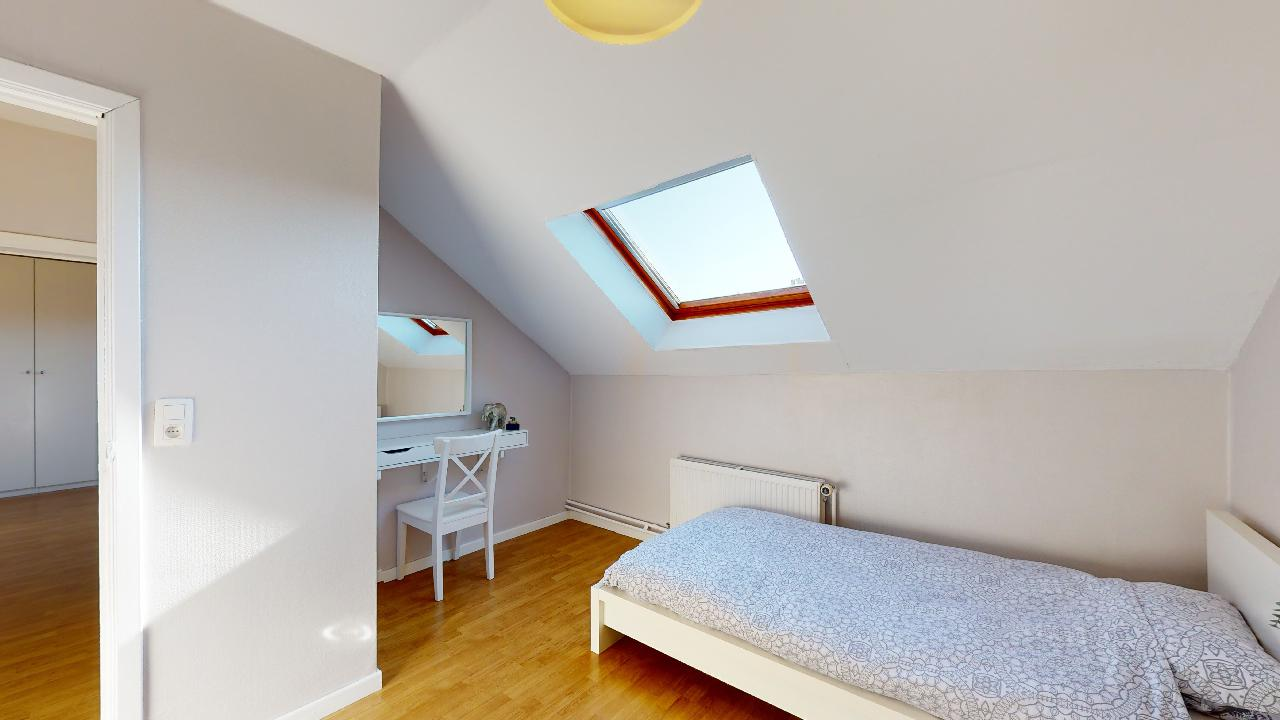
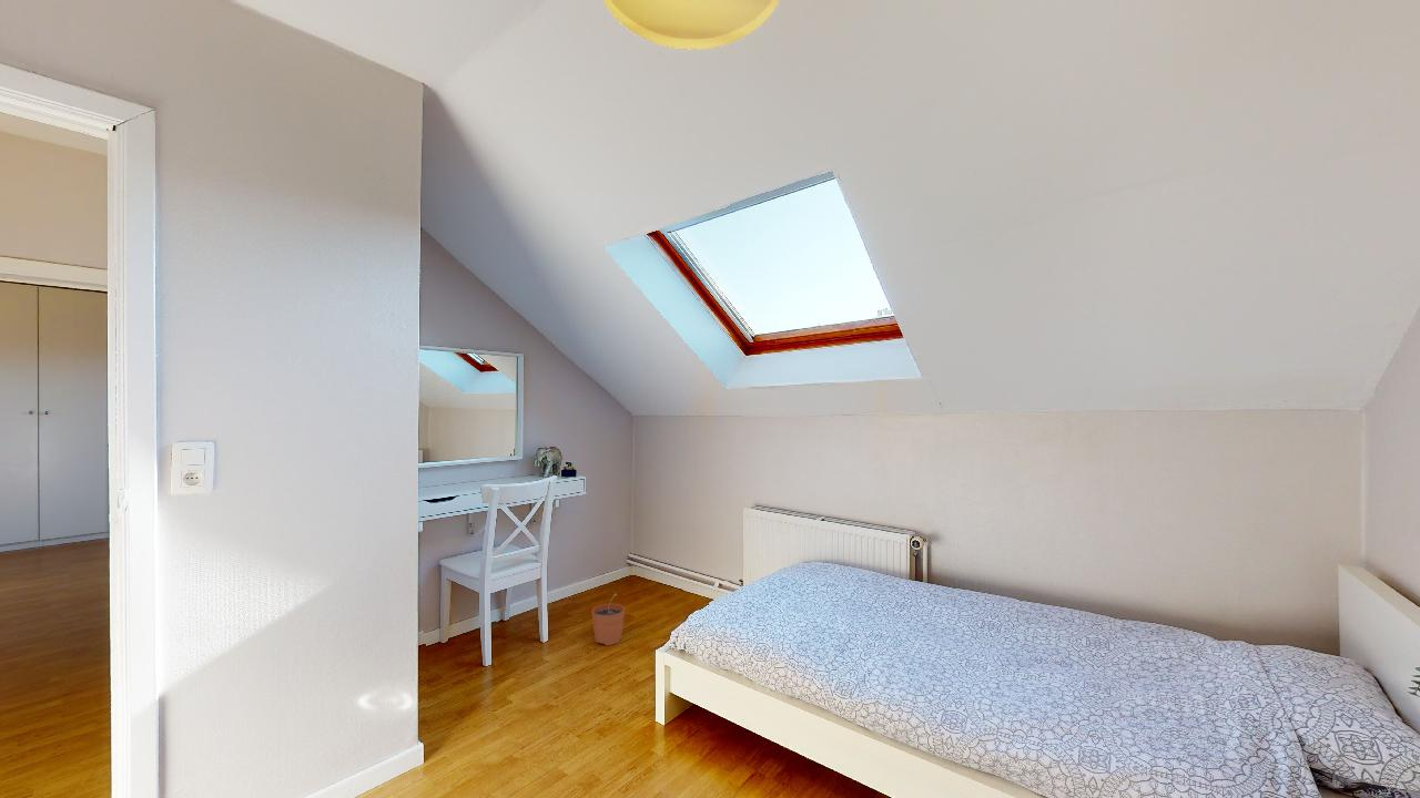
+ plant pot [590,593,626,646]
